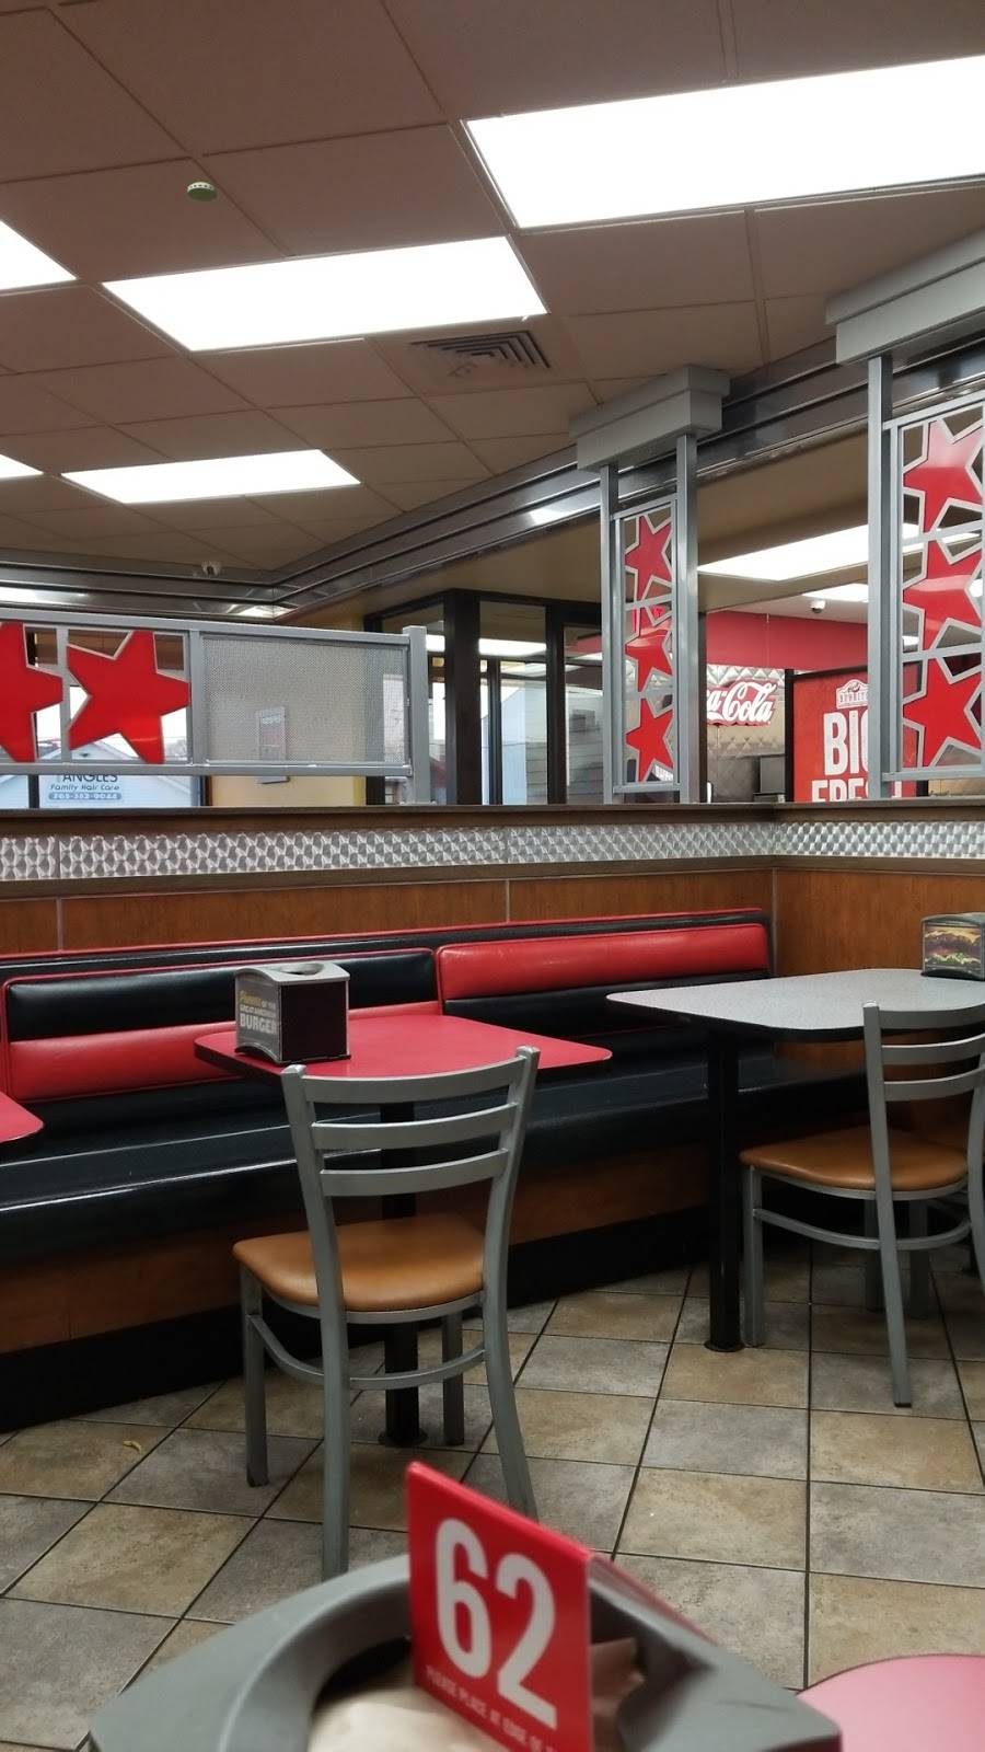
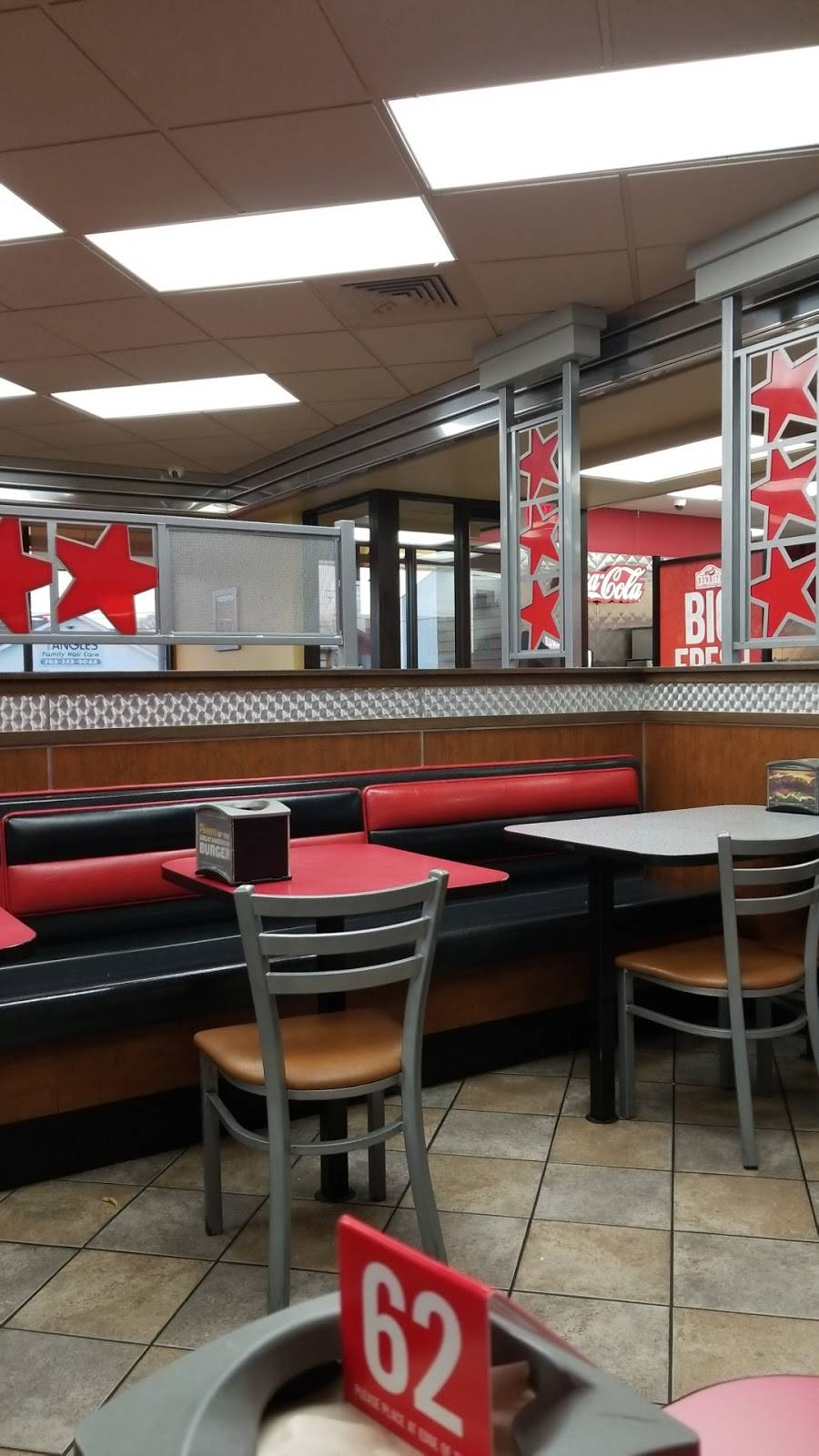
- smoke detector [188,182,218,202]
